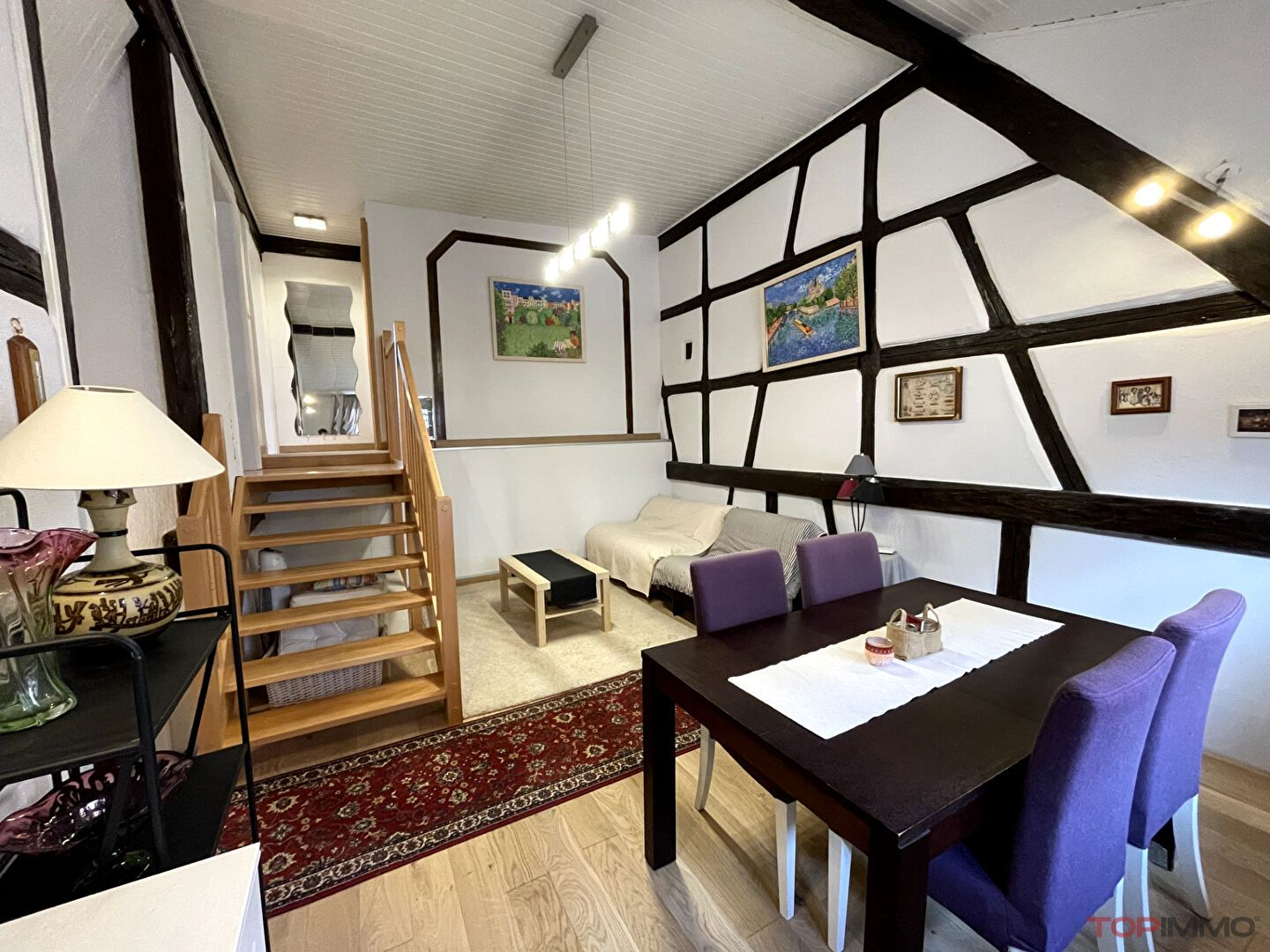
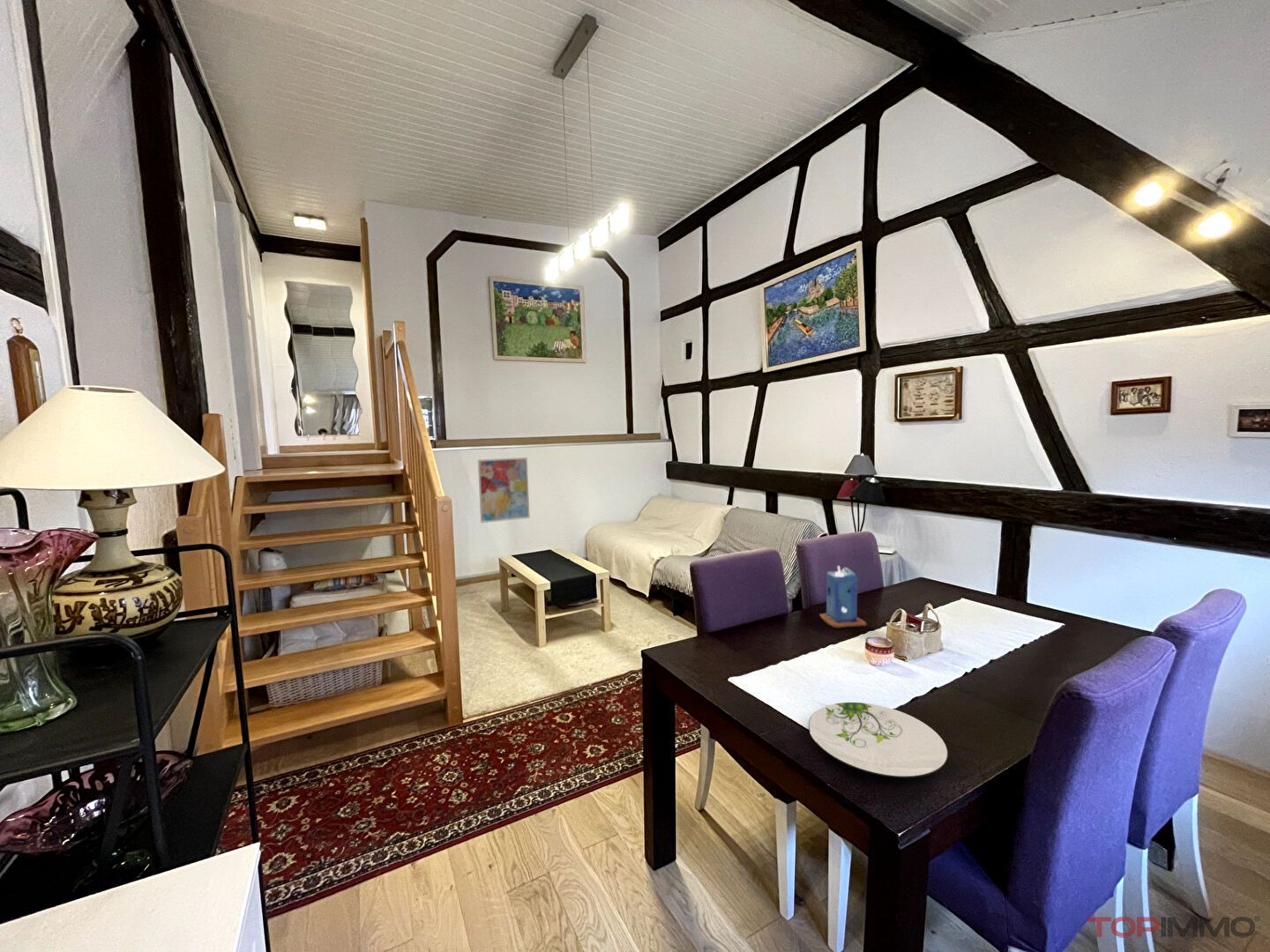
+ wall art [477,457,531,524]
+ candle [819,565,868,629]
+ plate [808,702,949,778]
